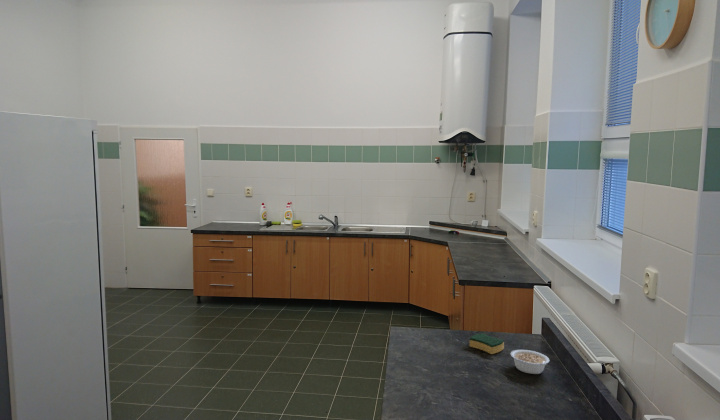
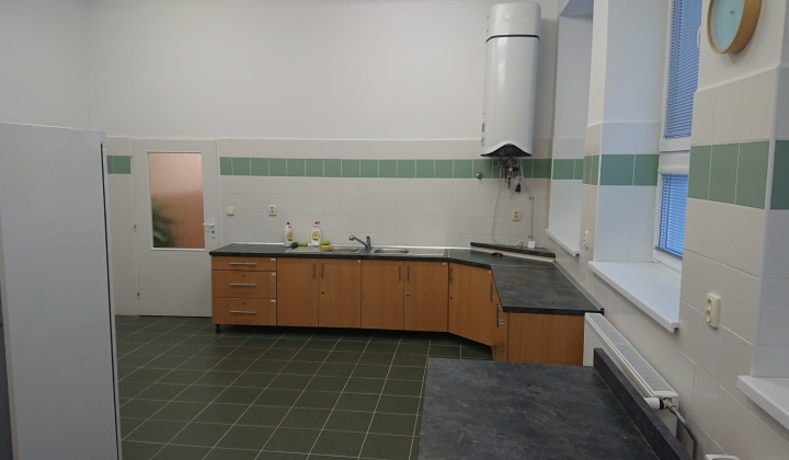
- sponge [469,332,505,355]
- legume [510,349,550,375]
